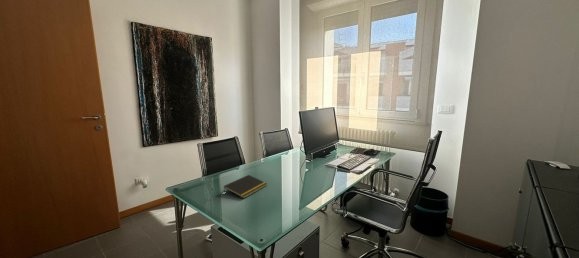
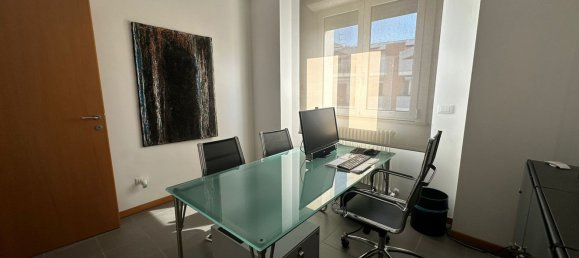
- notepad [223,174,268,199]
